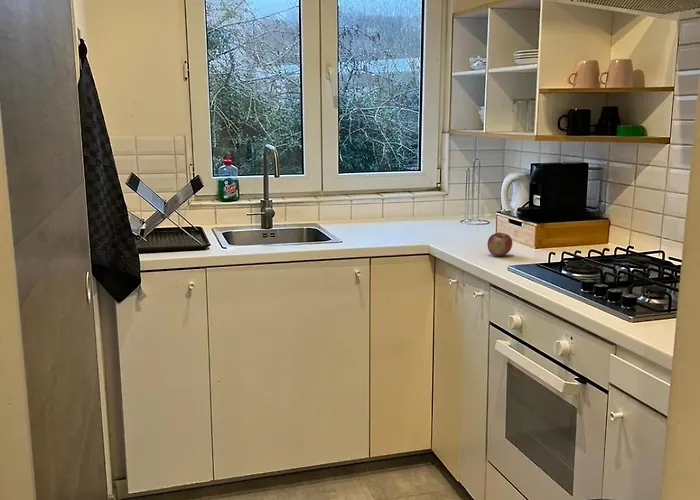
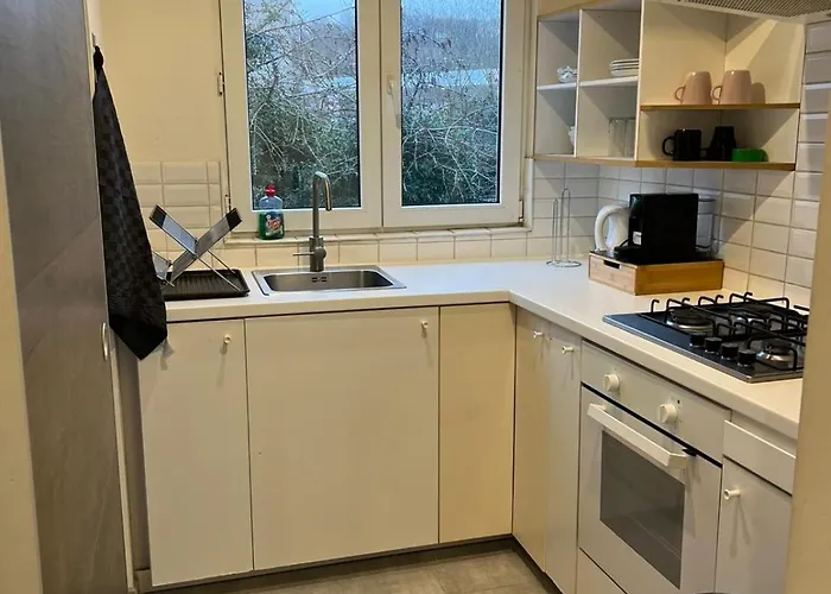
- apple [486,231,513,257]
